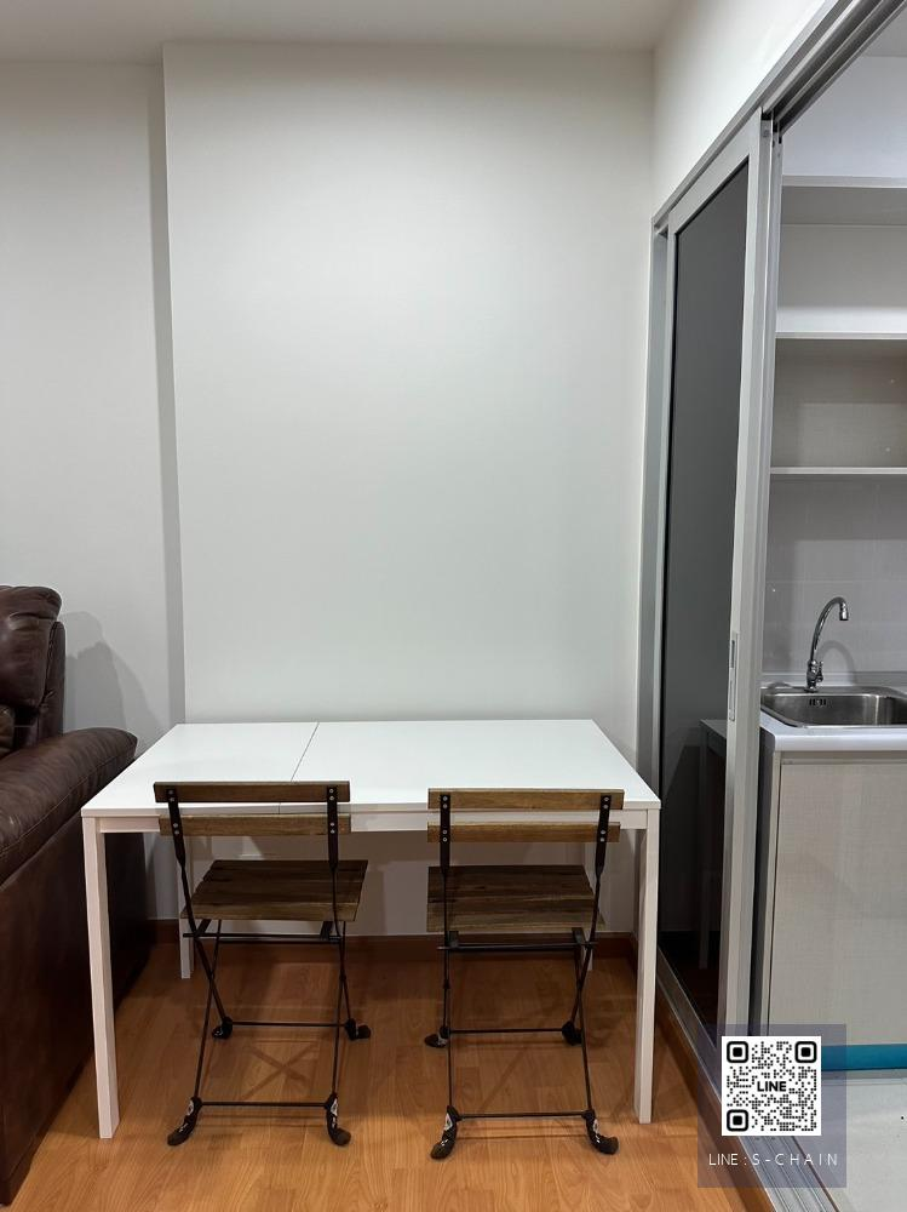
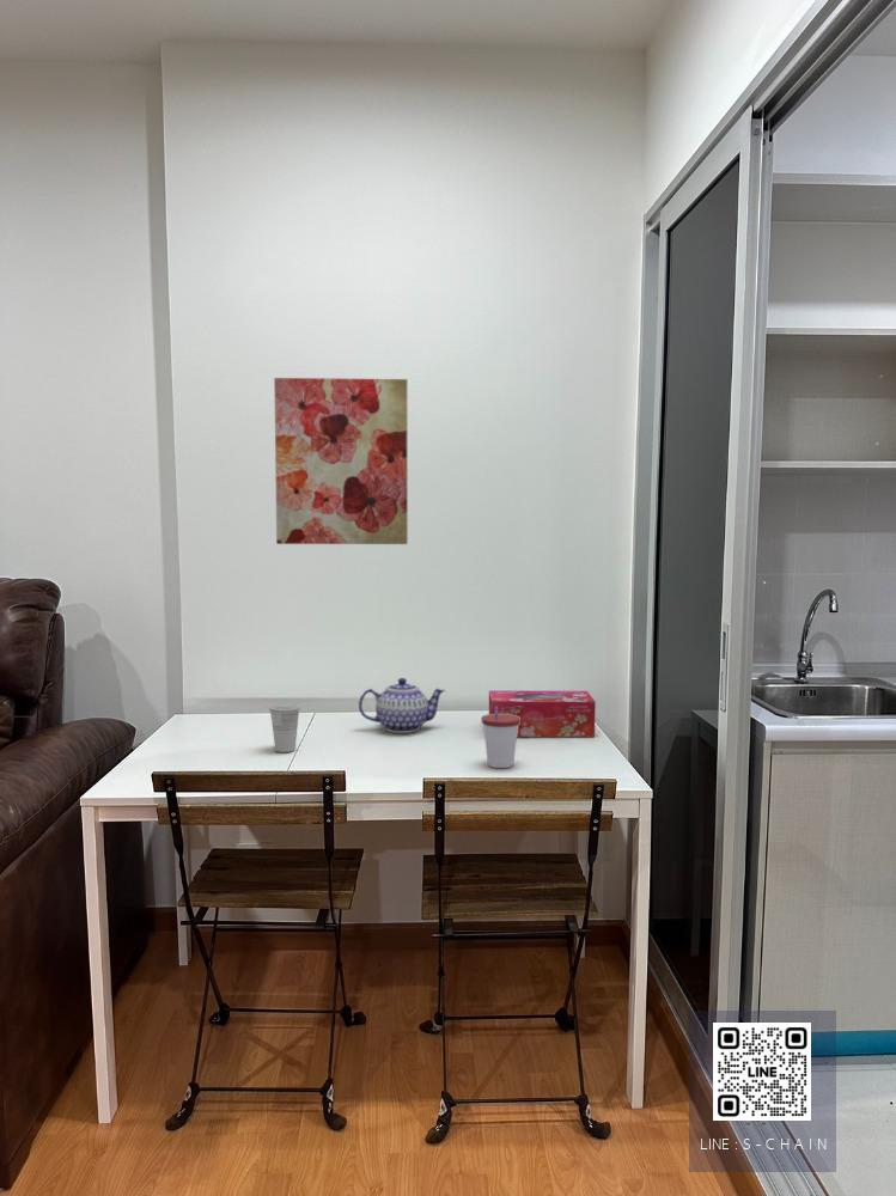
+ tissue box [488,689,597,738]
+ wall art [273,377,409,545]
+ cup [481,707,520,769]
+ cup [268,702,301,753]
+ teapot [358,677,447,734]
